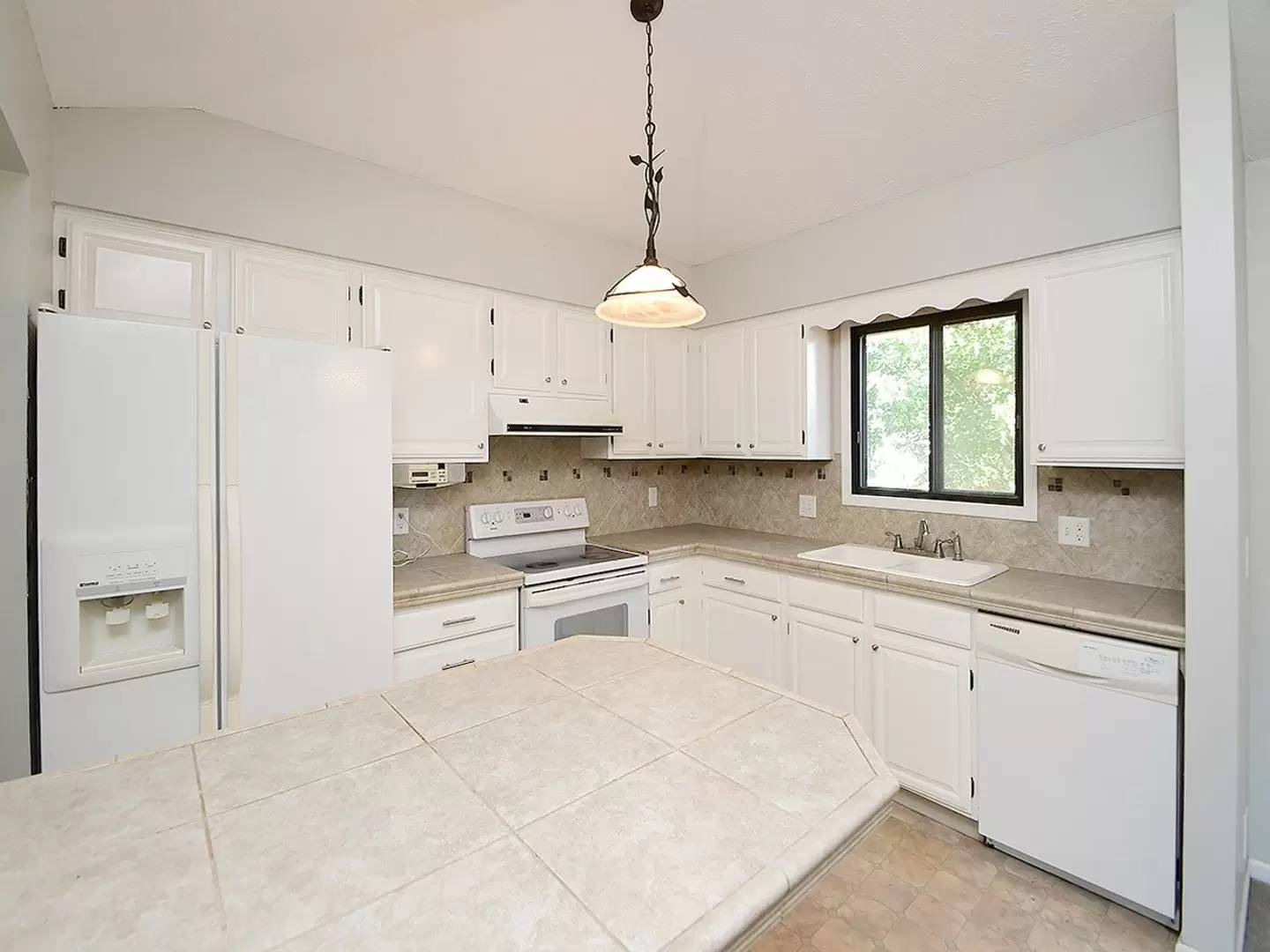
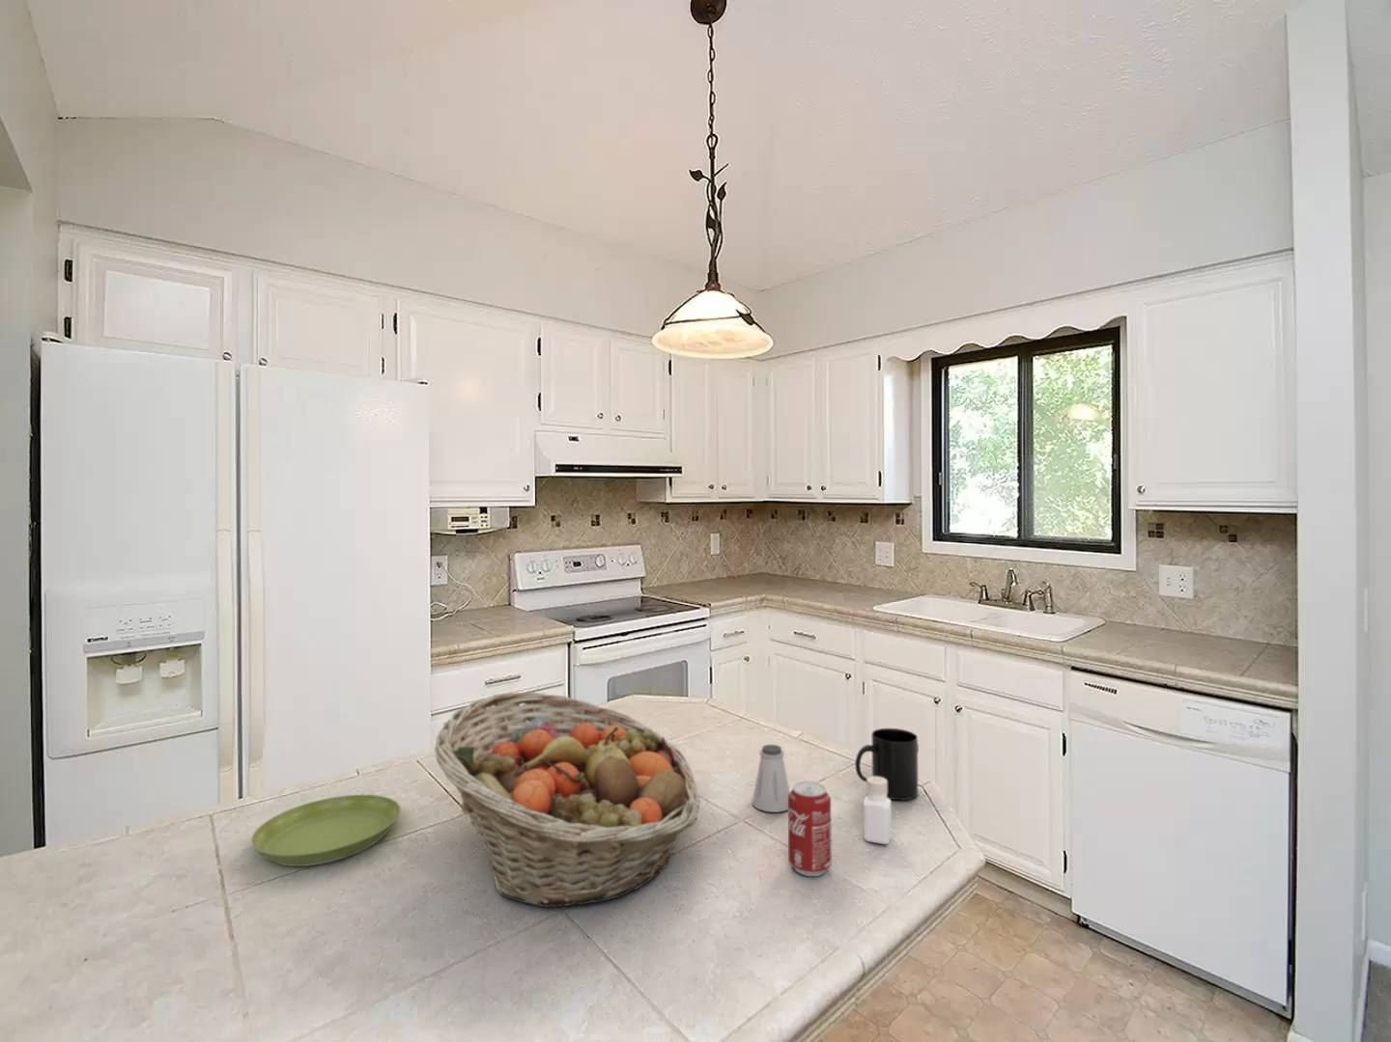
+ saucer [250,794,402,867]
+ pepper shaker [863,776,893,845]
+ fruit basket [434,692,700,907]
+ beverage can [788,779,832,877]
+ saltshaker [751,744,791,813]
+ mug [854,728,920,801]
